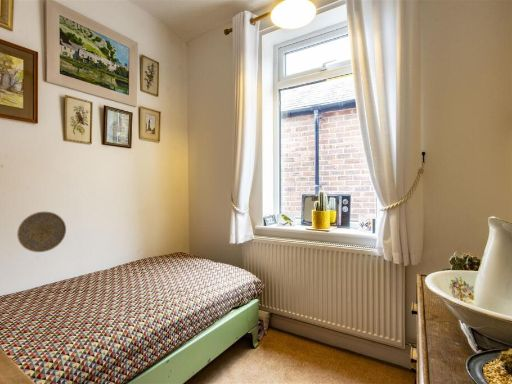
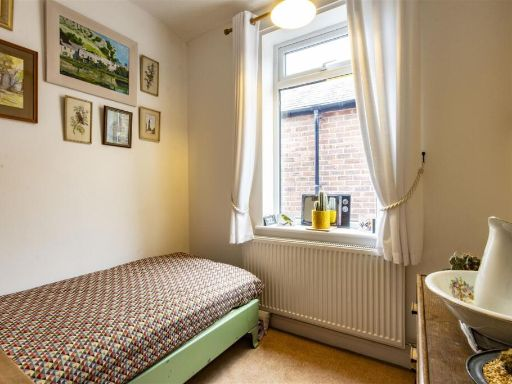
- decorative plate [16,211,67,253]
